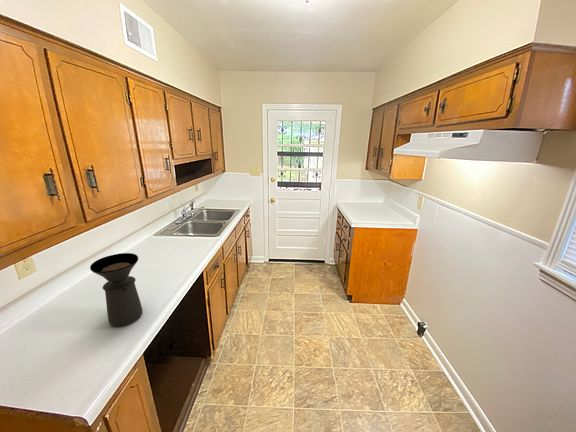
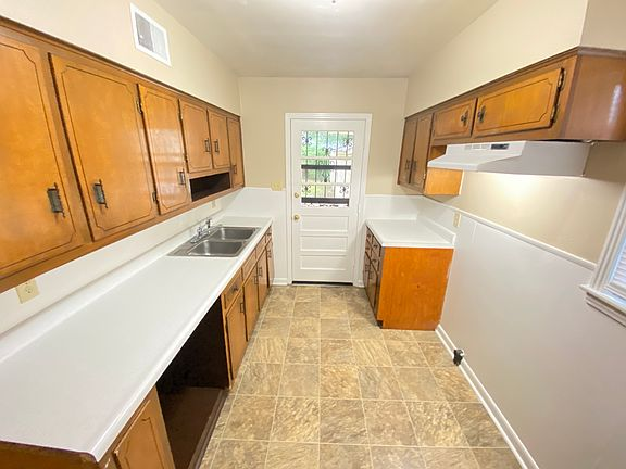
- coffee maker [89,252,143,327]
